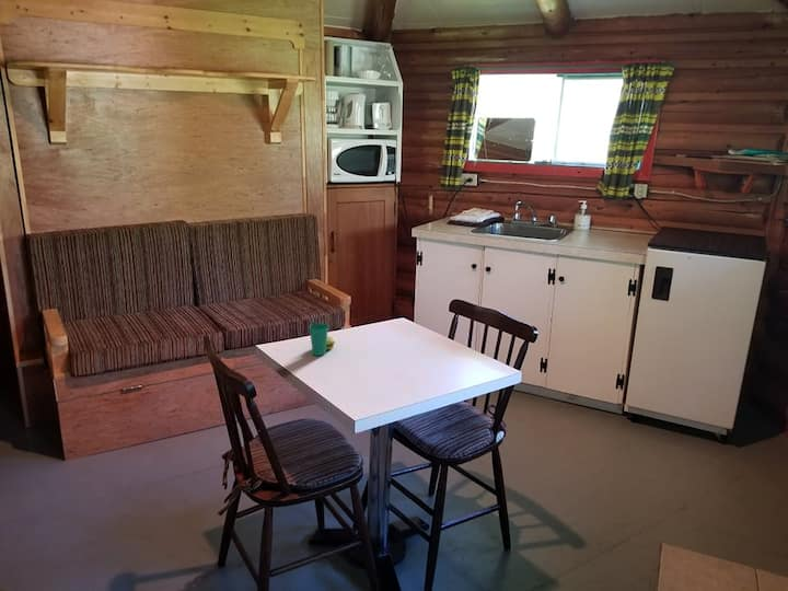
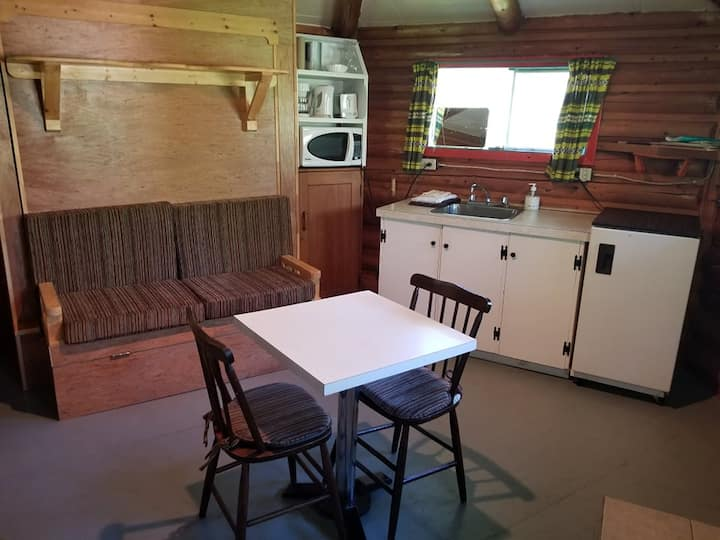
- cup [308,322,336,357]
